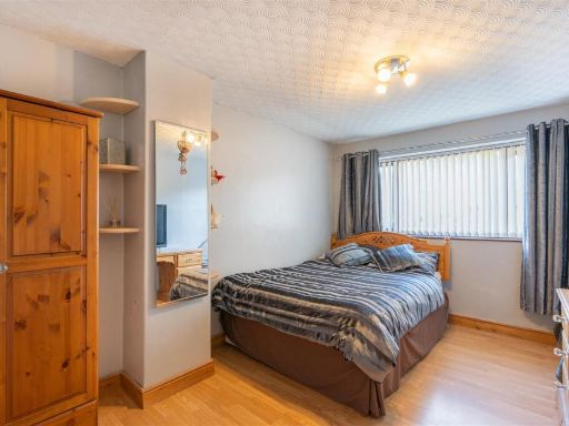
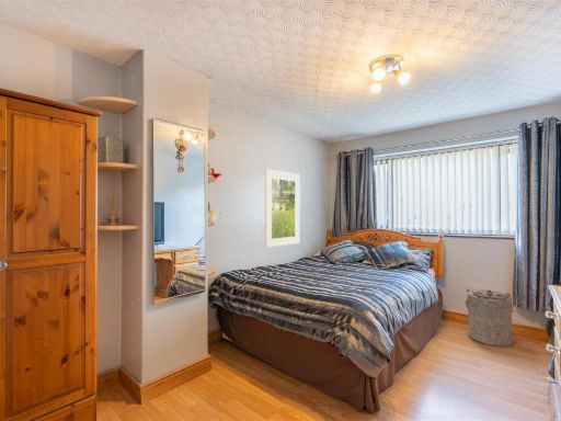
+ laundry hamper [465,287,515,348]
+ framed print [264,168,301,249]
